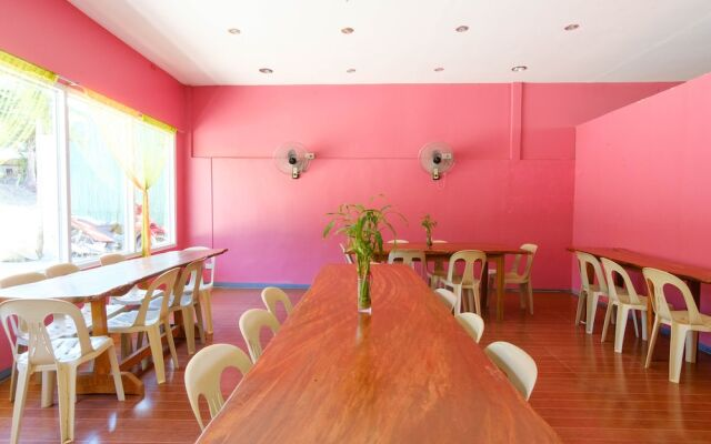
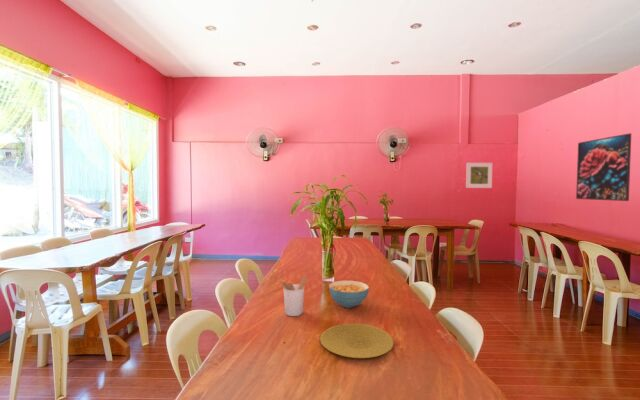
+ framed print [575,132,632,202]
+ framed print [465,162,493,189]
+ plate [319,323,395,359]
+ utensil holder [278,275,308,317]
+ cereal bowl [328,280,370,309]
